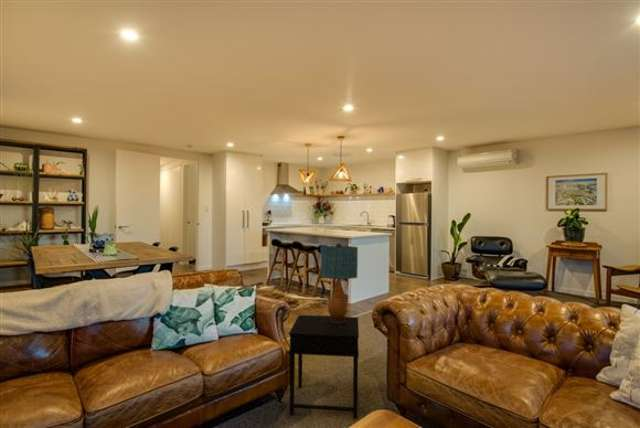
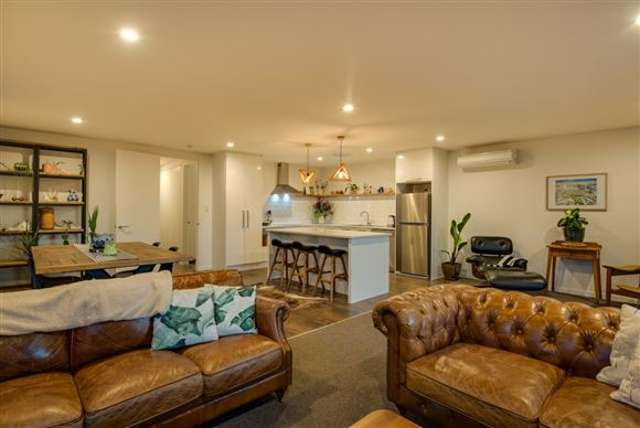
- table lamp [320,242,359,323]
- side table [288,314,360,420]
